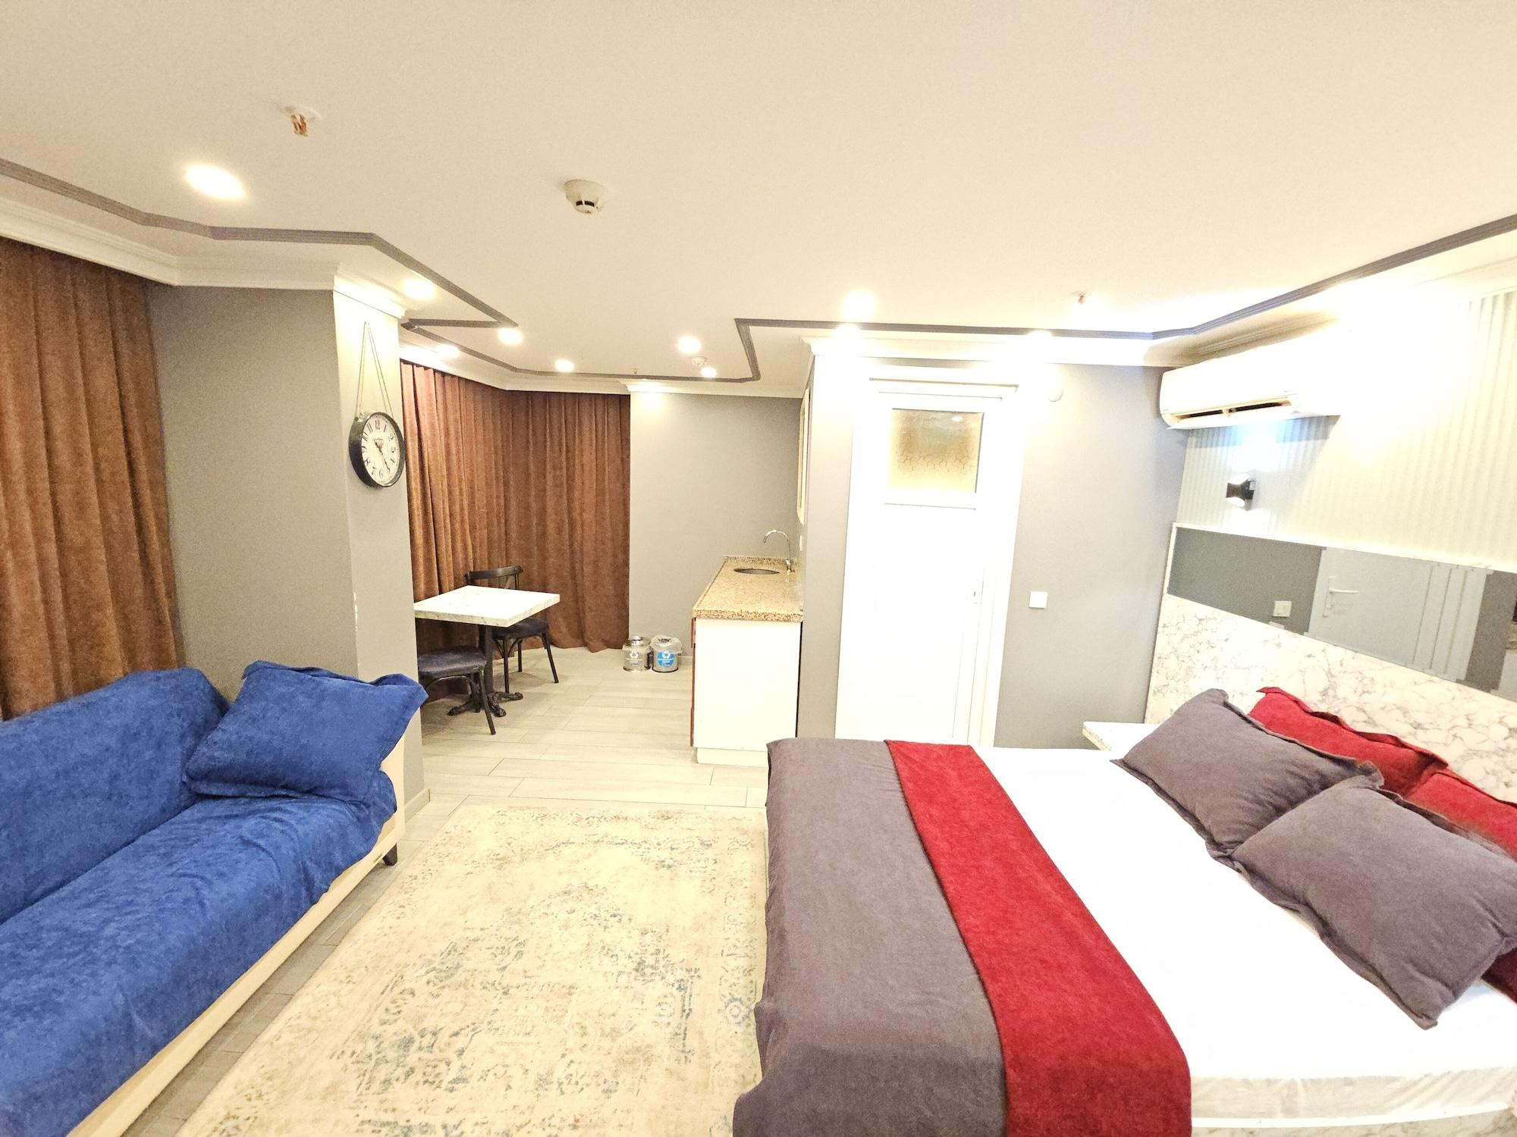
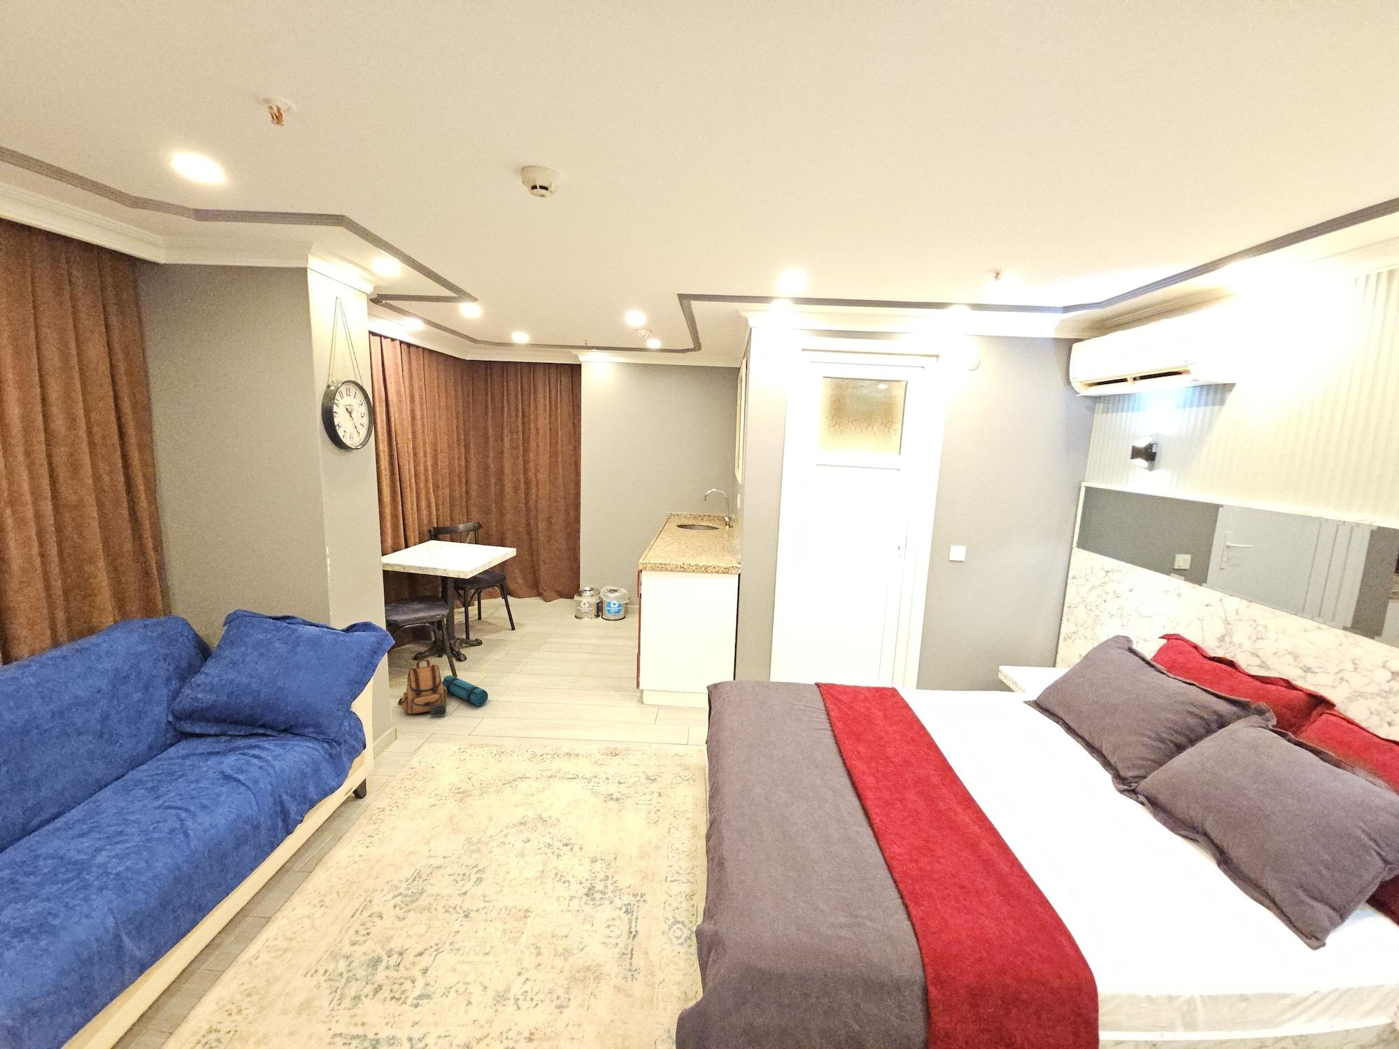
+ backpack [398,659,489,716]
